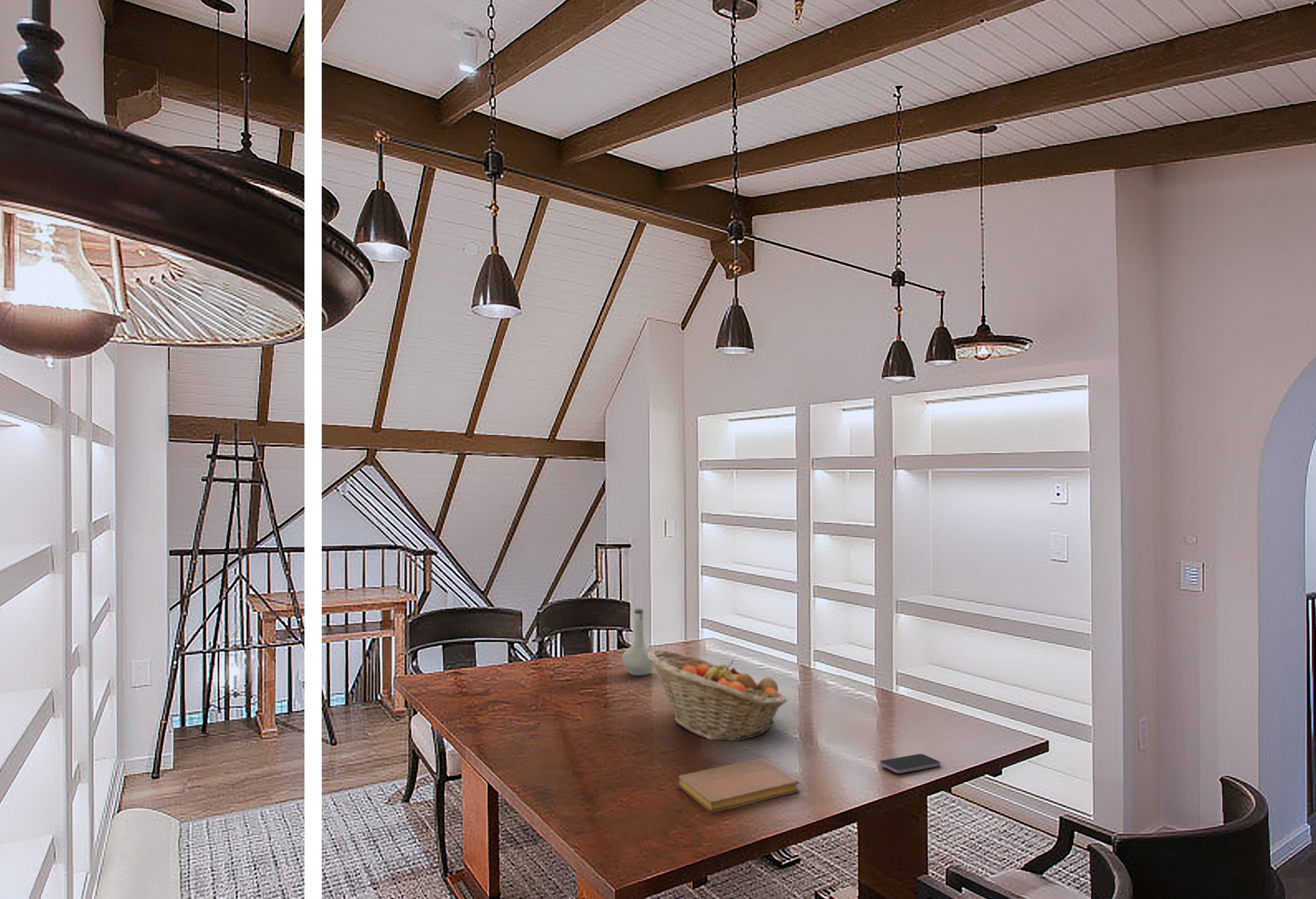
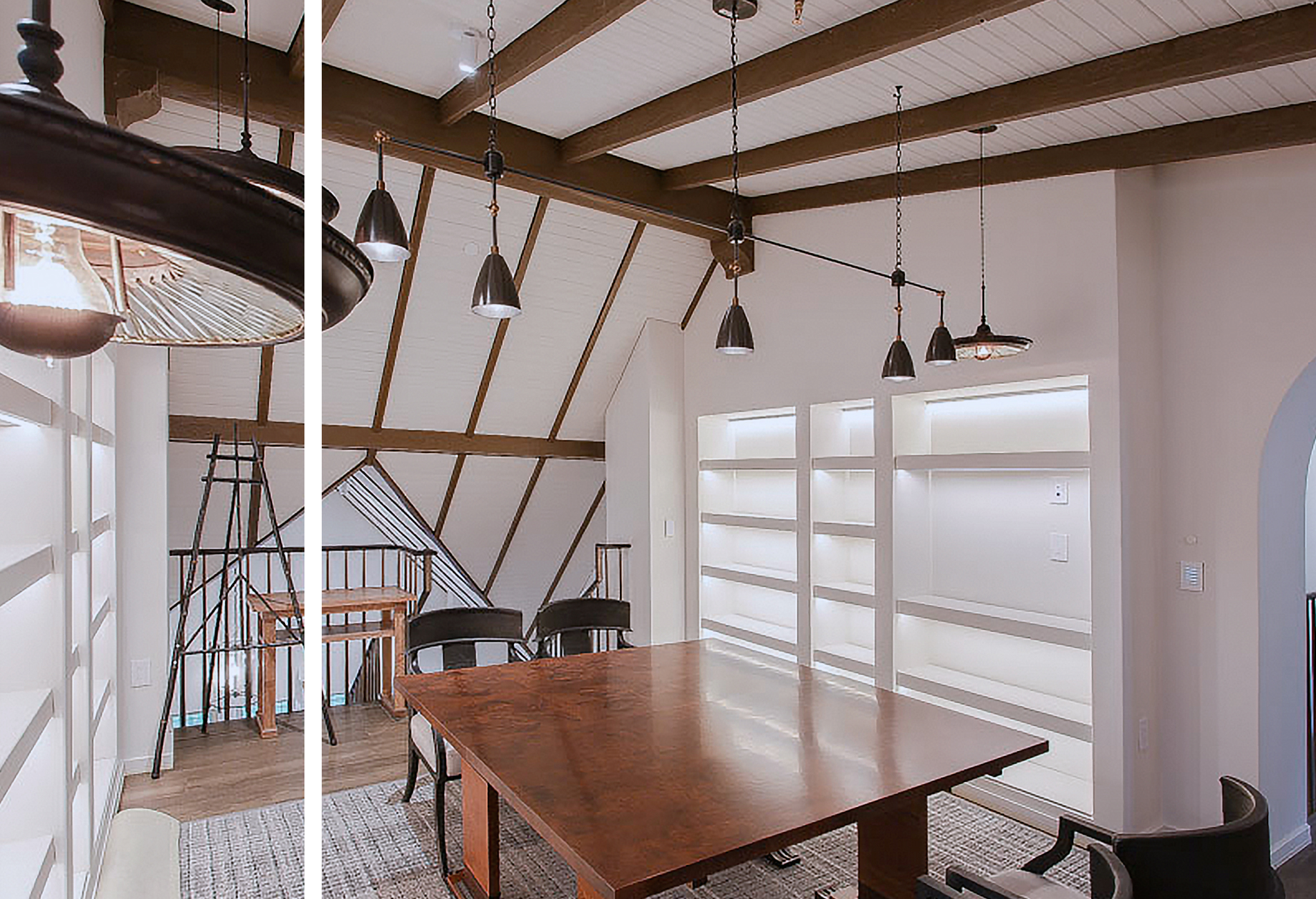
- notebook [677,757,801,813]
- fruit basket [648,649,788,741]
- vase [621,608,655,676]
- smartphone [879,753,941,774]
